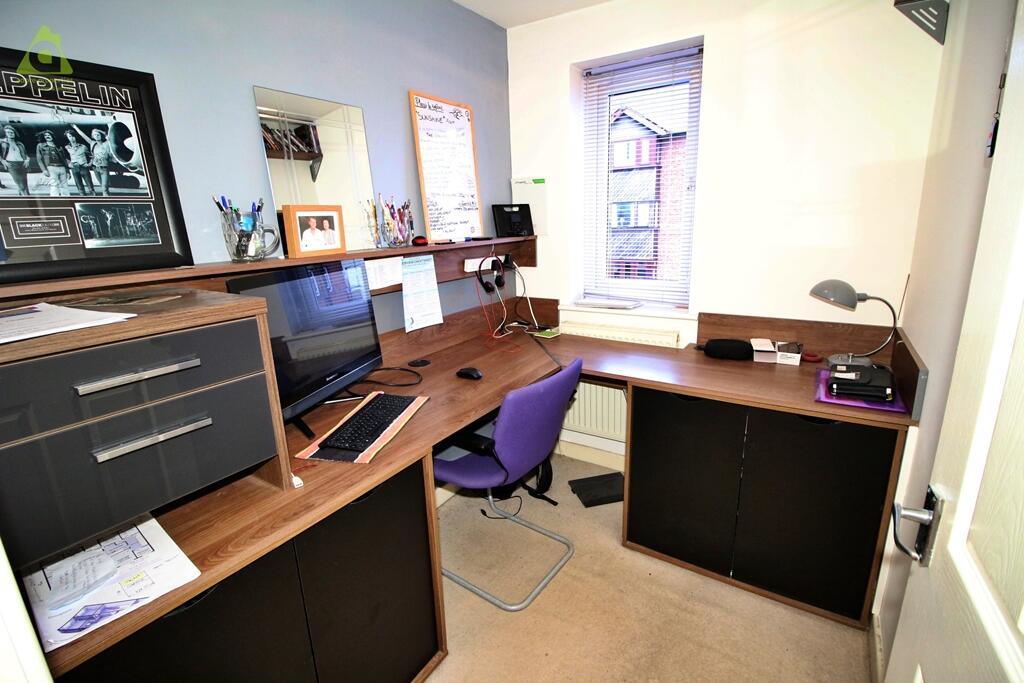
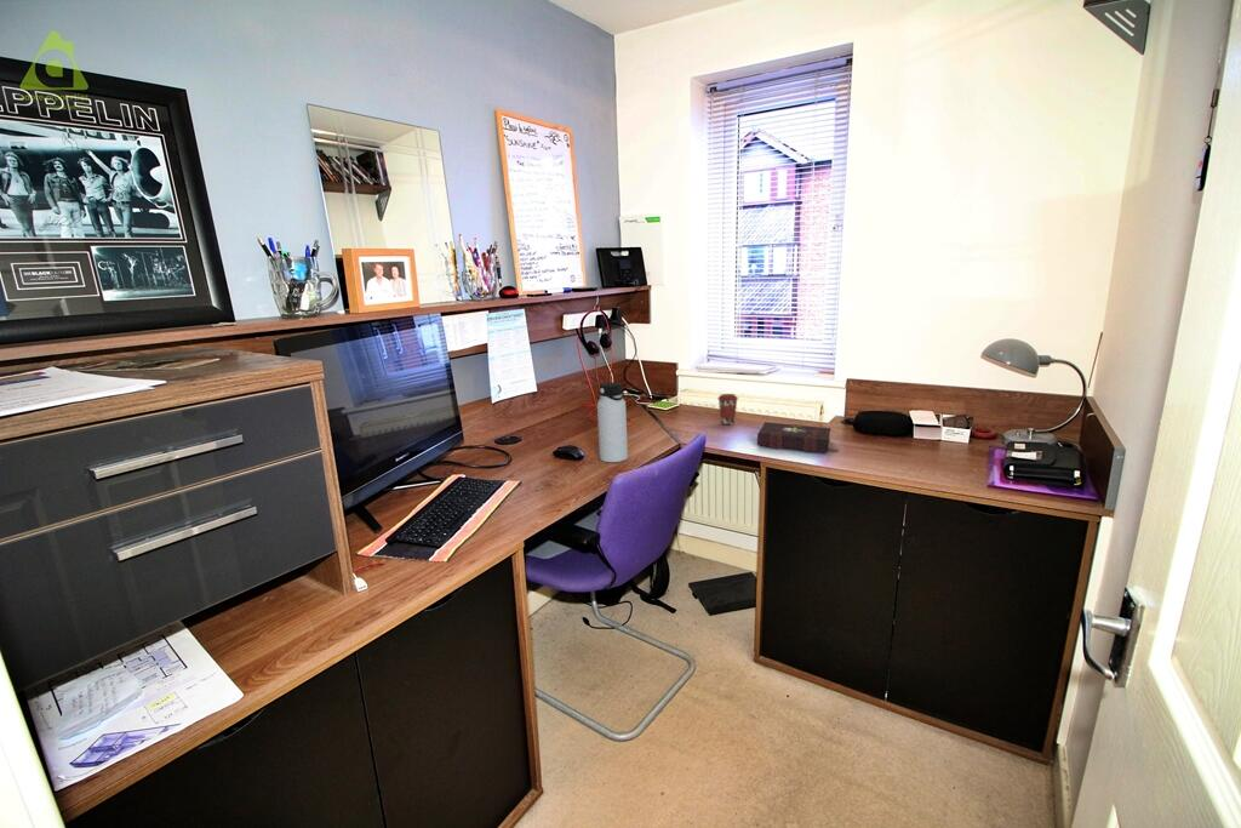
+ water bottle [596,382,629,463]
+ book [756,421,841,453]
+ coffee cup [716,393,739,426]
